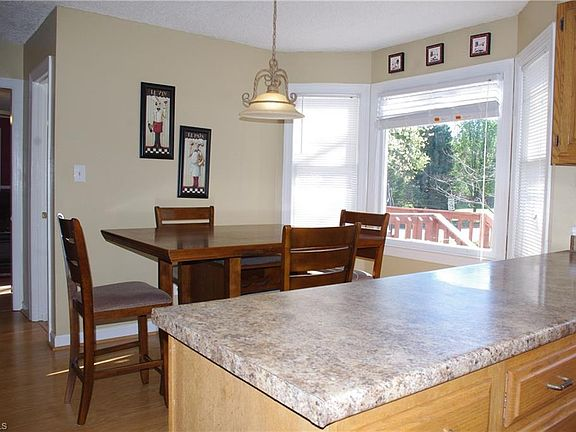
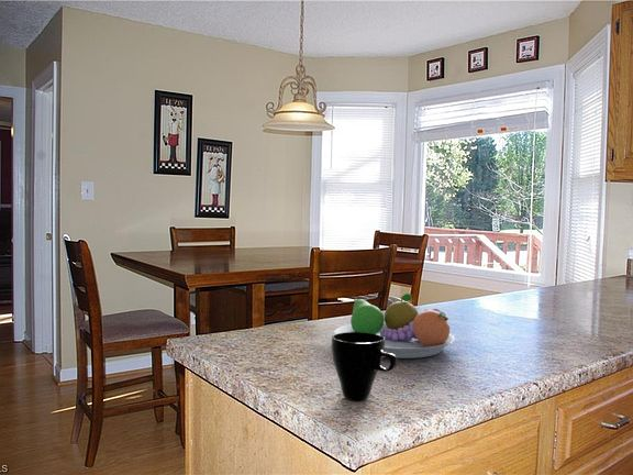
+ fruit bowl [333,292,456,360]
+ cup [331,332,399,401]
